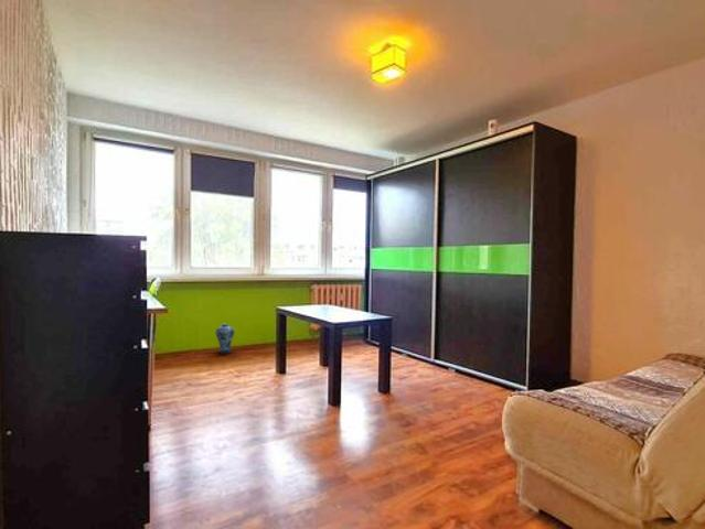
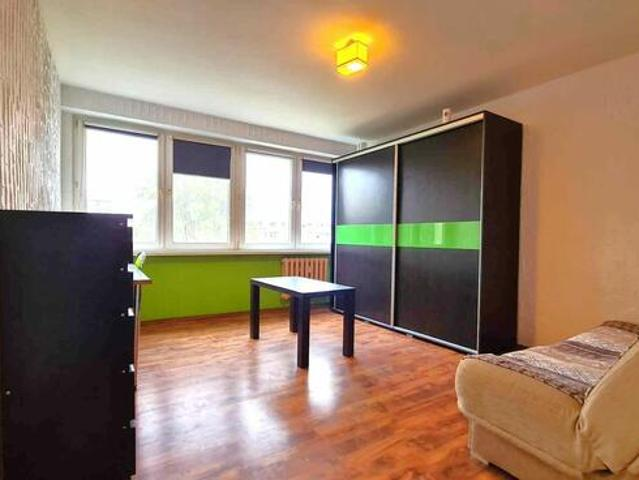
- vase [215,323,235,355]
